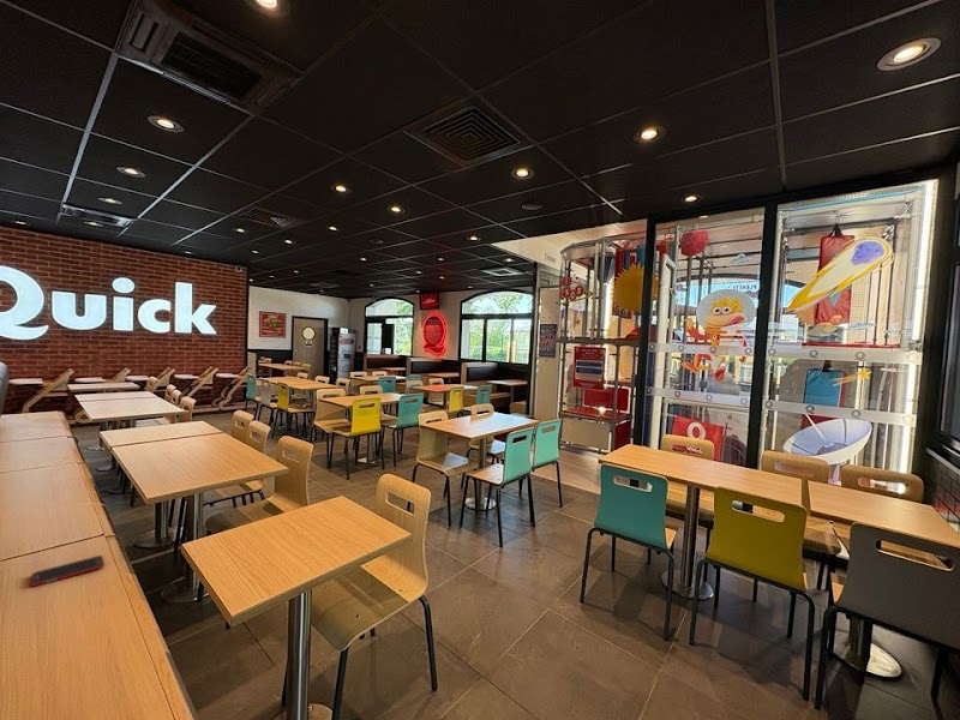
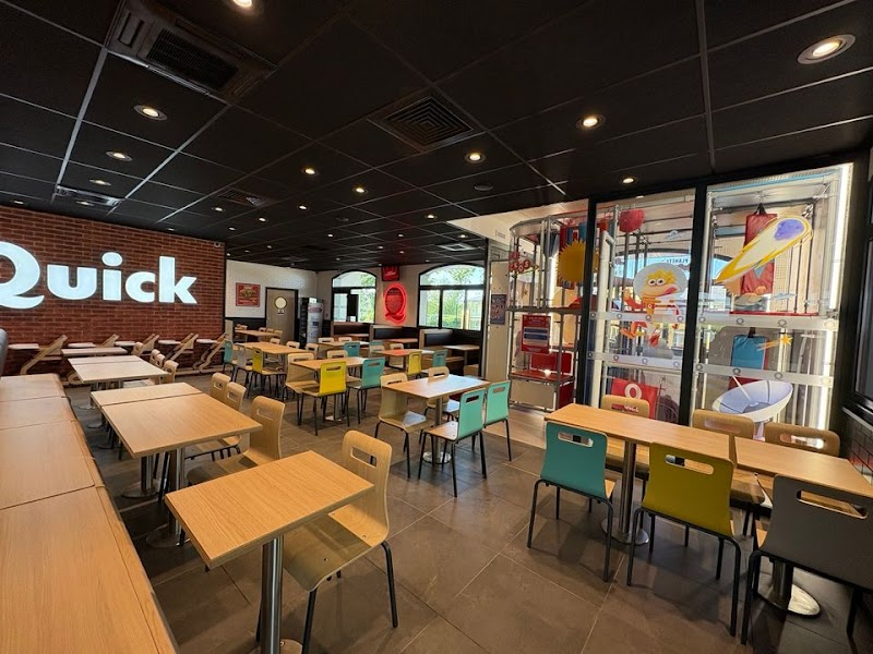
- cell phone [30,554,106,588]
